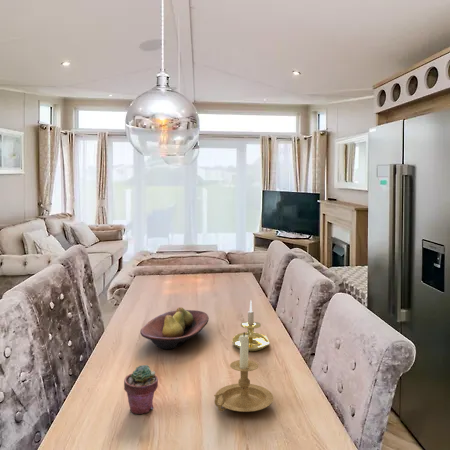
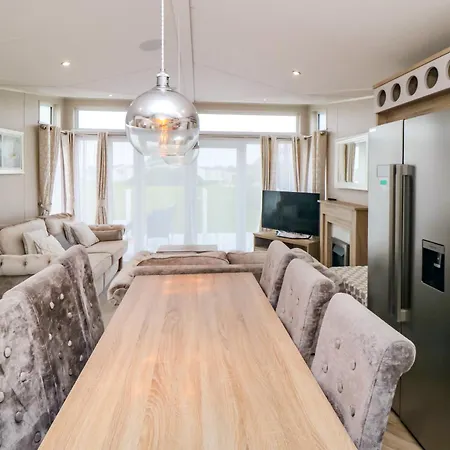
- fruit bowl [139,306,210,350]
- potted succulent [123,364,159,415]
- candle holder [213,331,274,413]
- candle holder [231,299,270,352]
